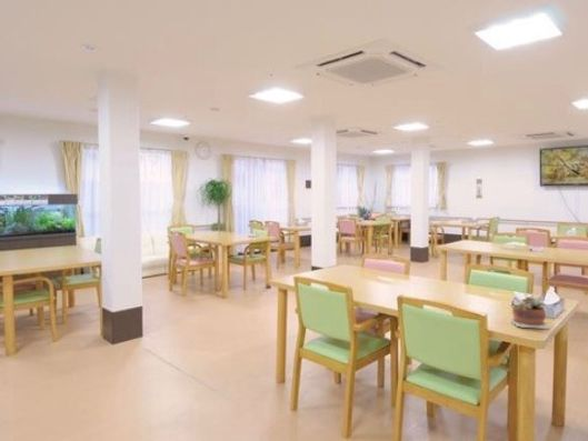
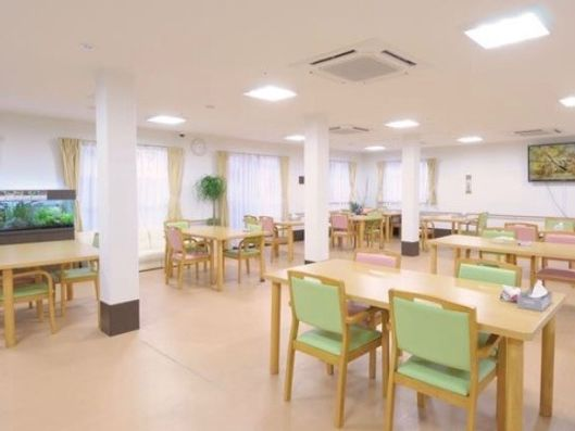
- succulent plant [509,294,550,330]
